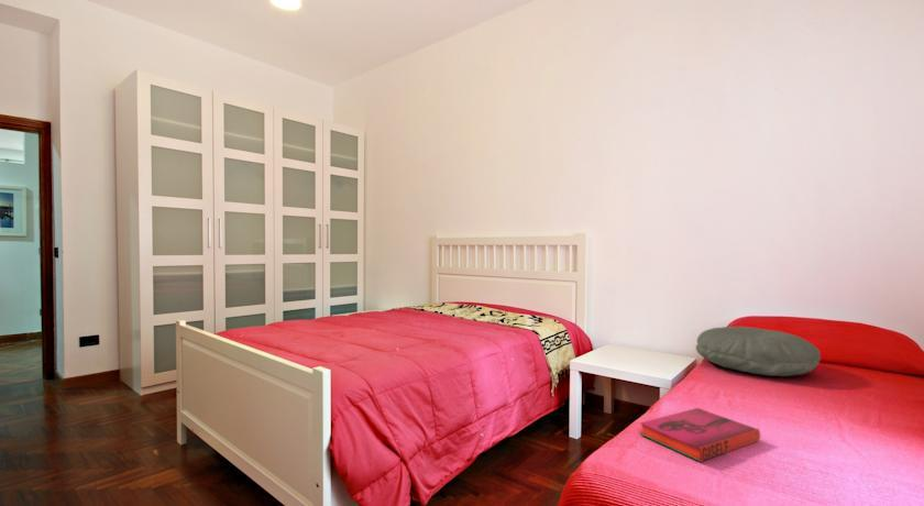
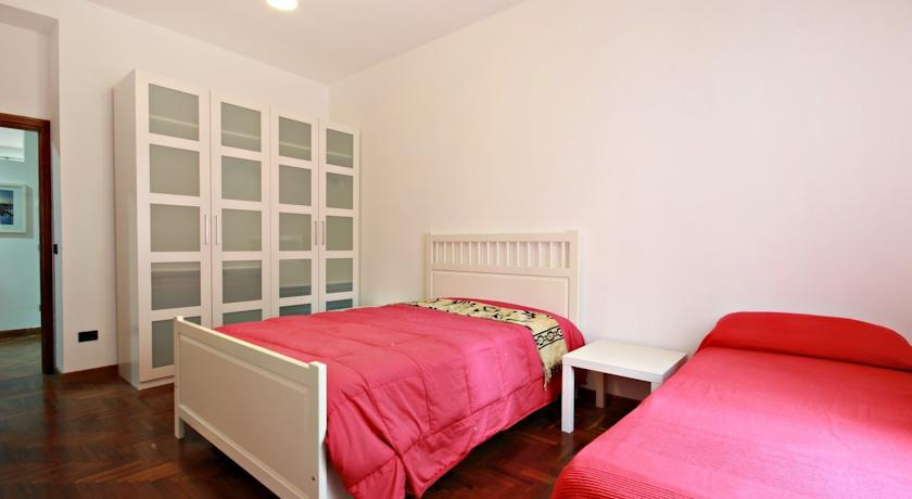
- pillow [695,326,822,377]
- hardback book [639,407,761,463]
